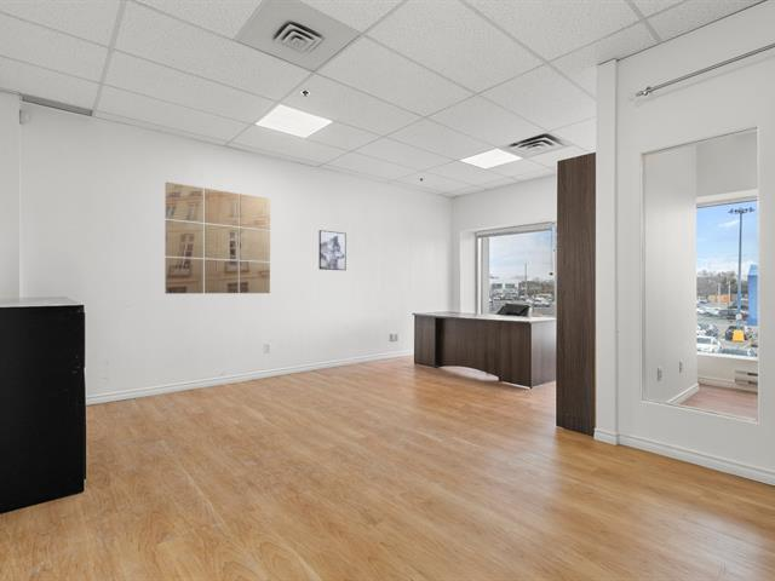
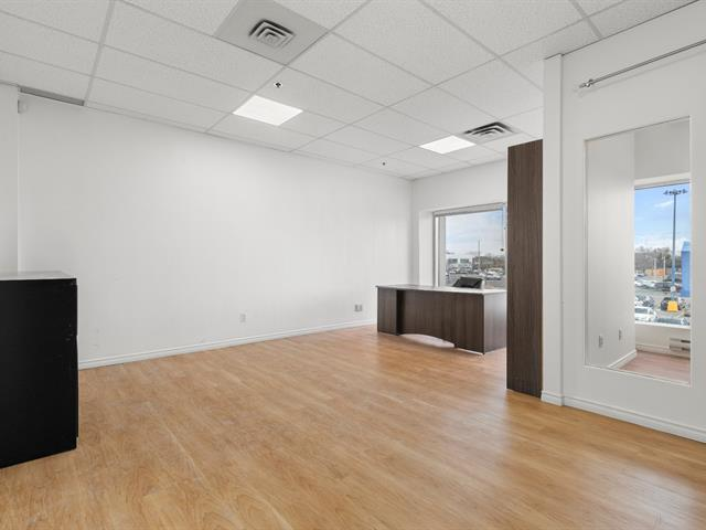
- wall art [163,180,271,295]
- wall art [318,229,348,271]
